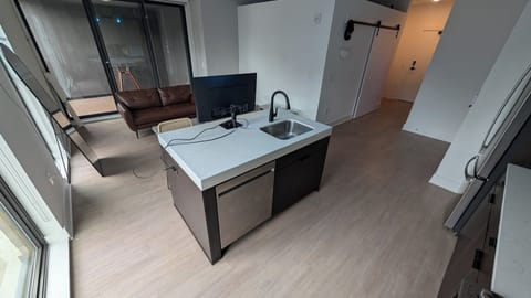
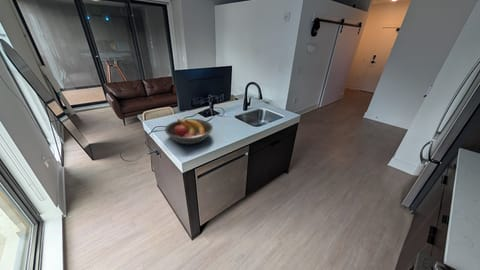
+ fruit bowl [164,118,214,145]
